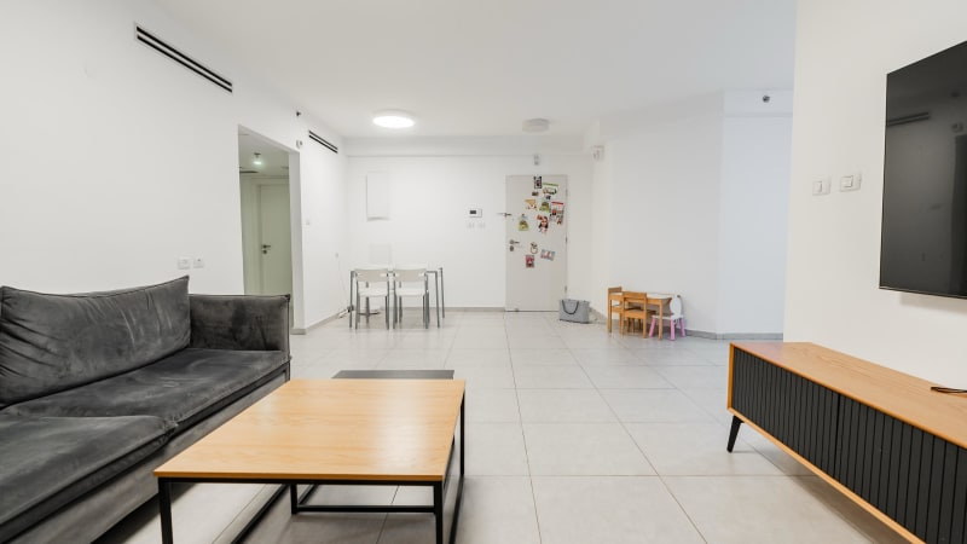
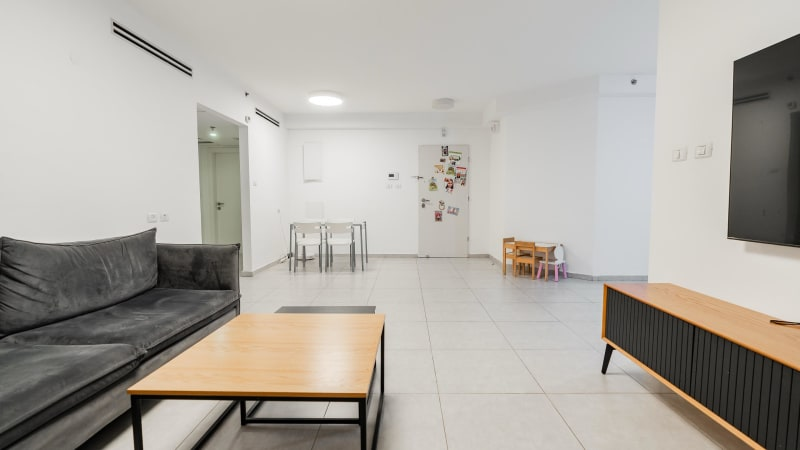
- storage bin [557,297,591,324]
